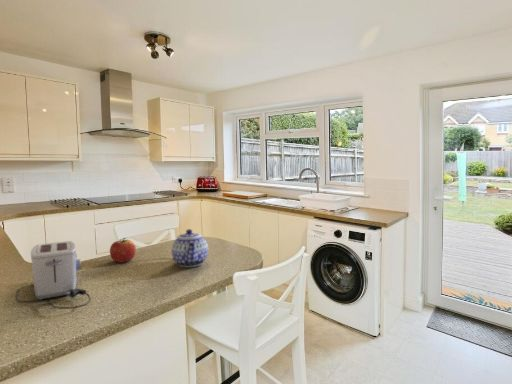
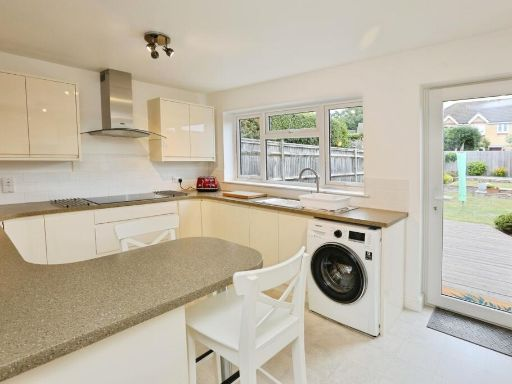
- apple [109,237,137,263]
- toaster [14,240,92,310]
- teapot [170,228,209,268]
